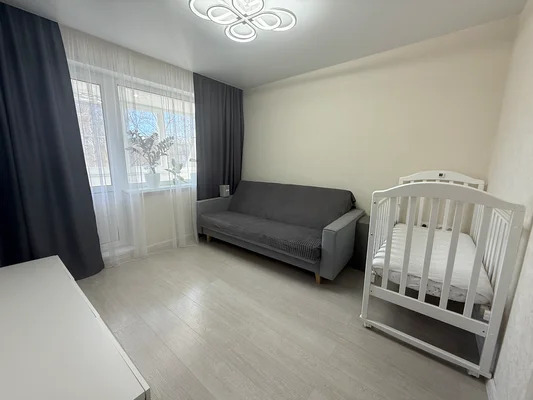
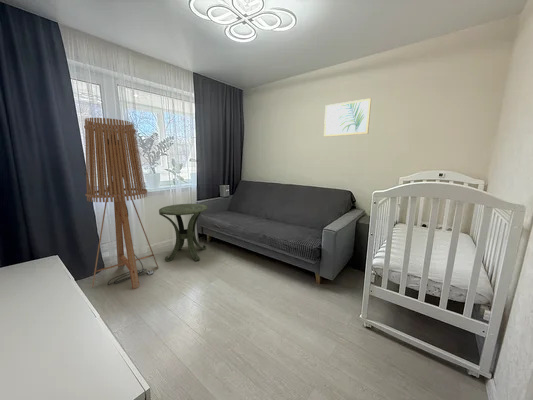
+ floor lamp [83,117,159,290]
+ wall art [323,97,372,138]
+ side table [158,203,209,262]
